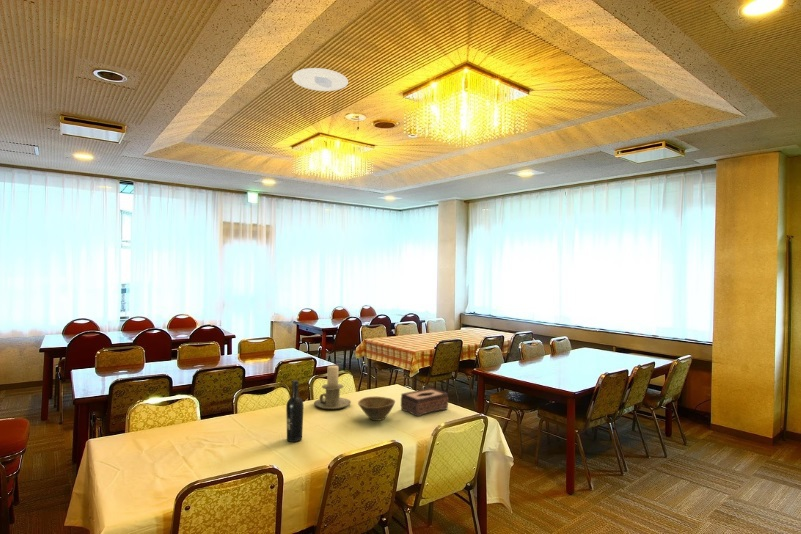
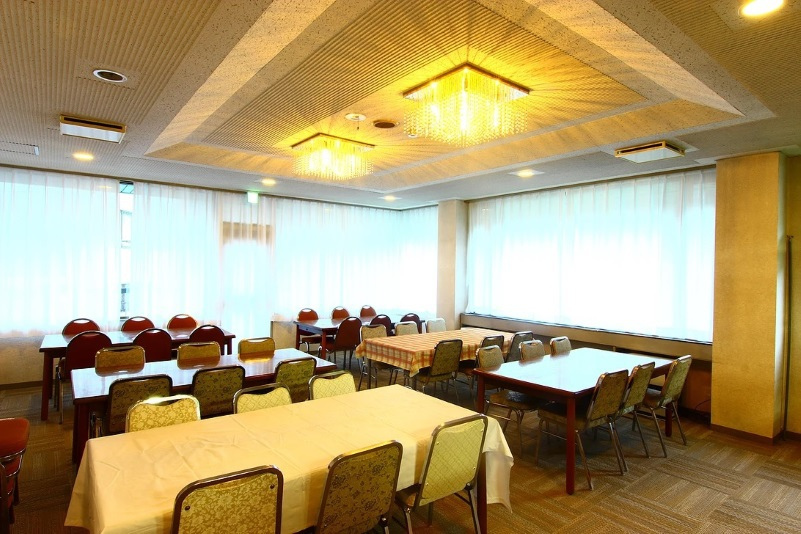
- tissue box [400,387,449,417]
- candle holder [313,365,352,410]
- recessed light [291,67,349,92]
- bowl [357,396,396,422]
- wine bottle [285,379,305,443]
